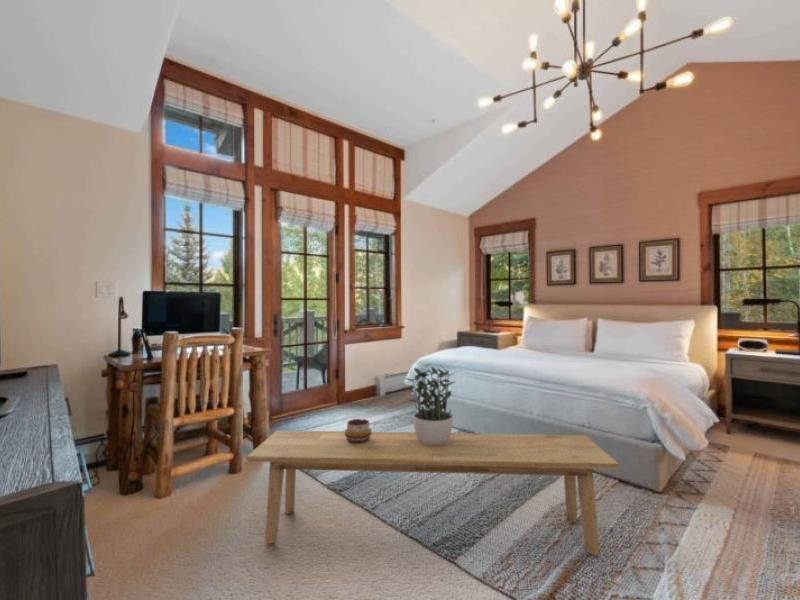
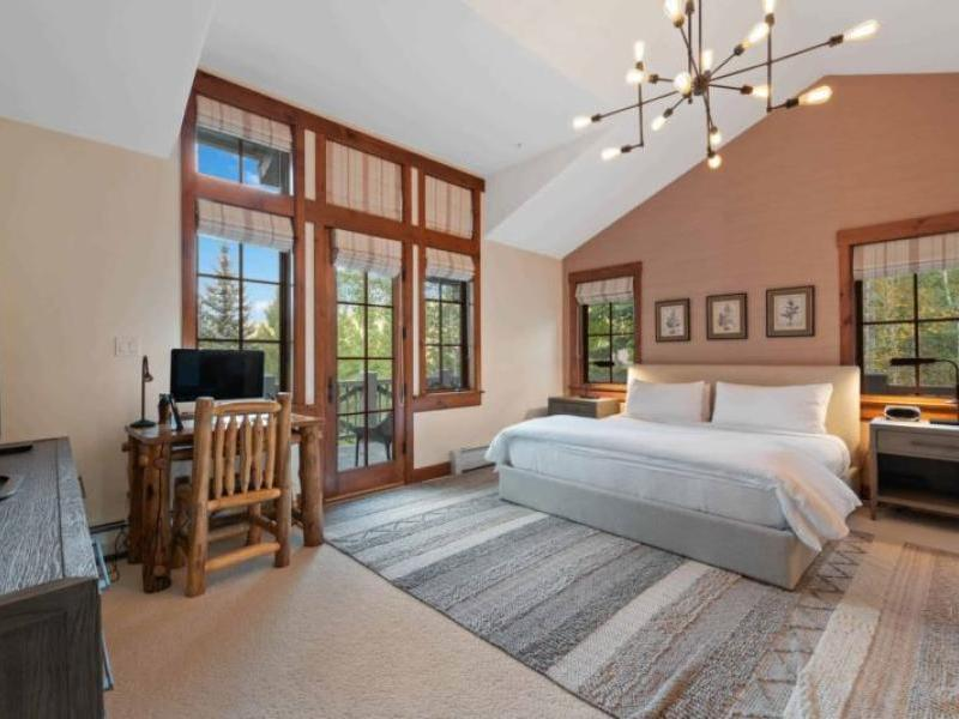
- potted plant [404,364,457,446]
- bench [245,430,620,557]
- decorative bowl [344,418,372,443]
